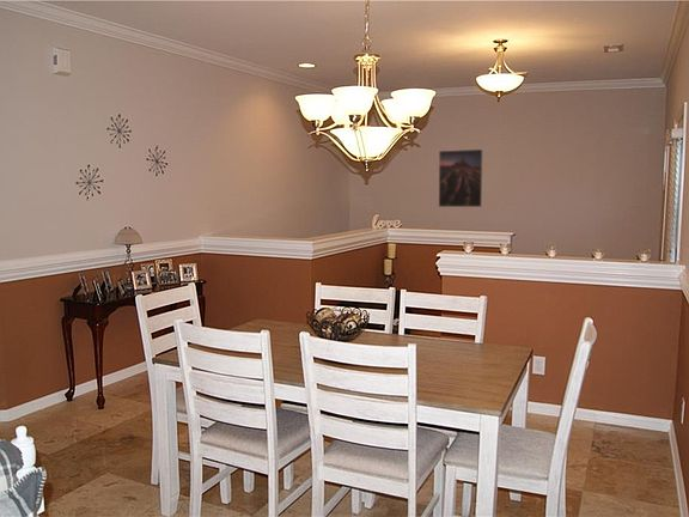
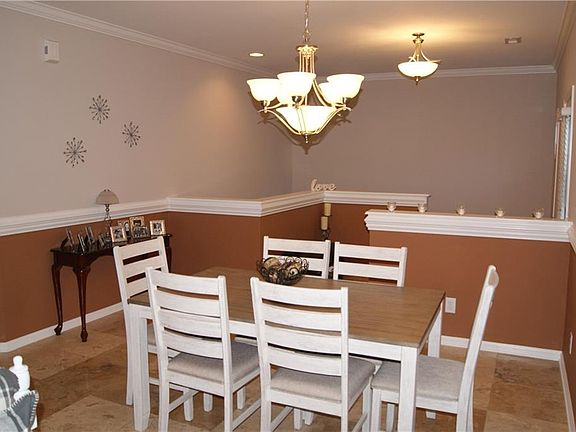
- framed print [438,148,484,208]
